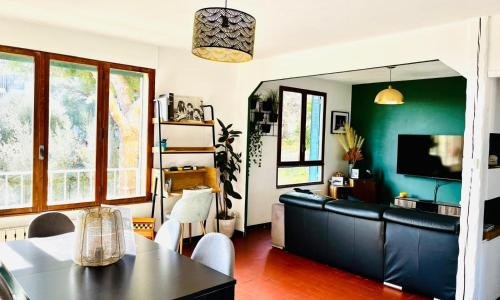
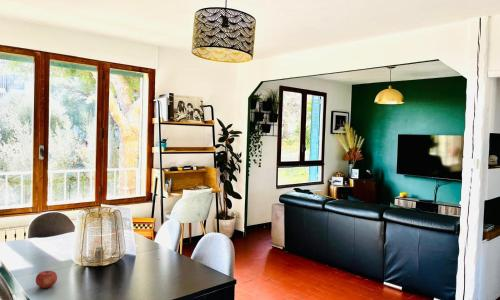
+ fruit [35,270,58,289]
